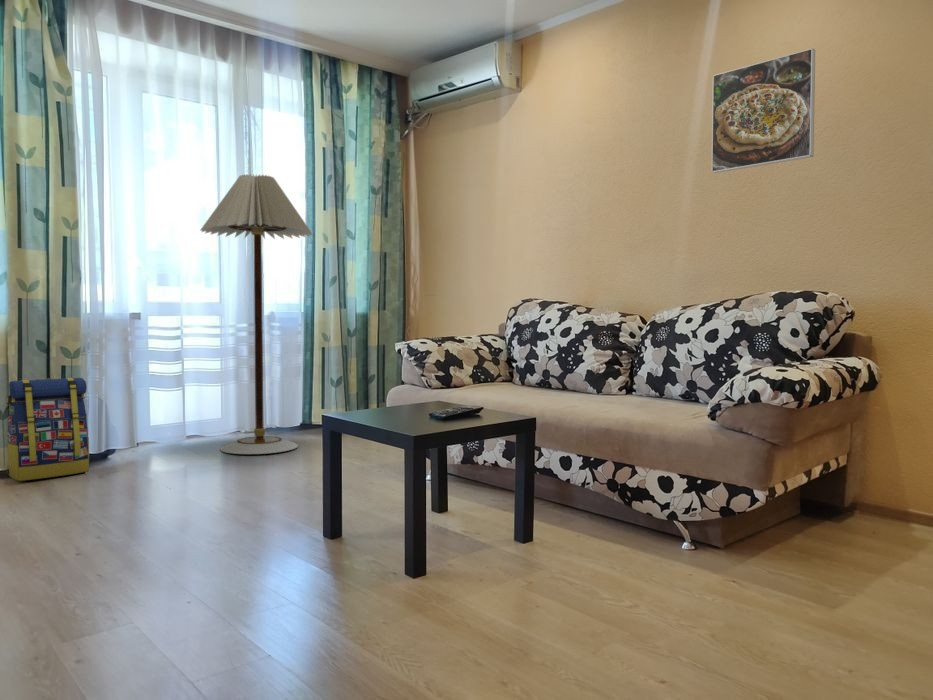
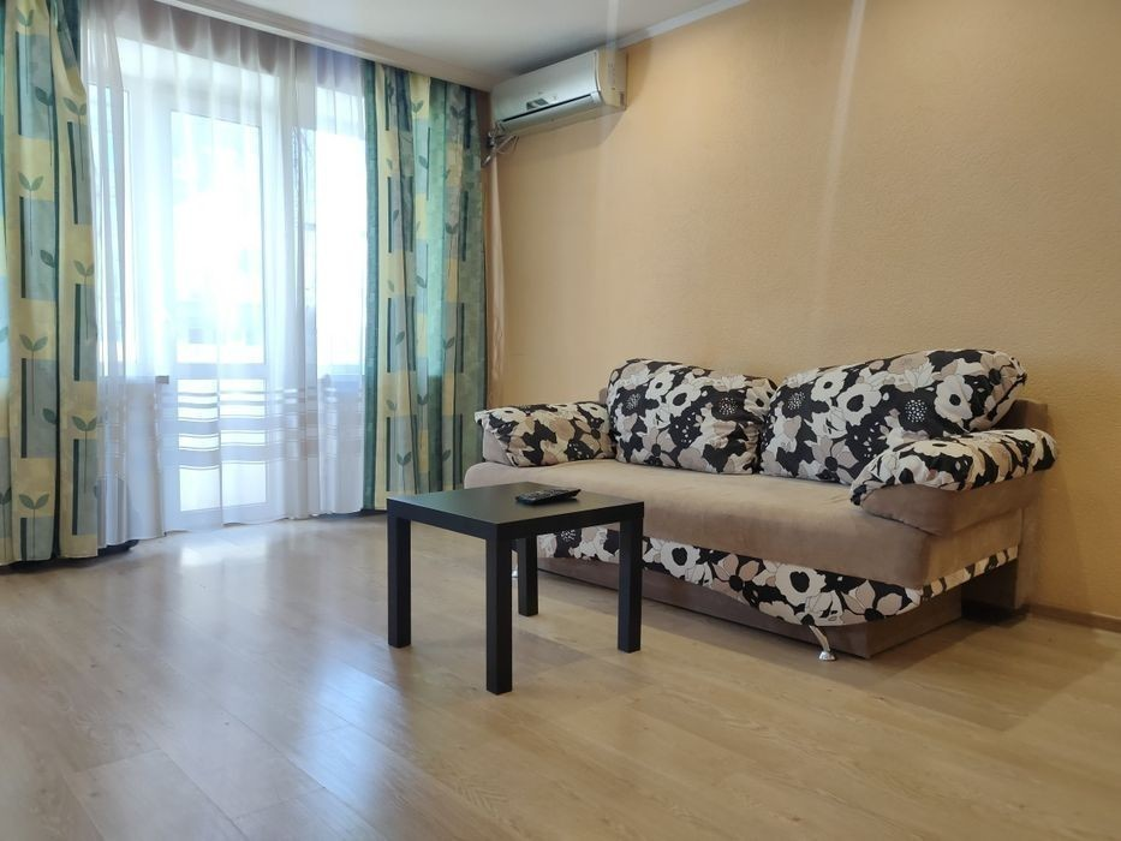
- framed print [711,47,816,174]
- floor lamp [199,173,313,455]
- backpack [6,377,90,482]
